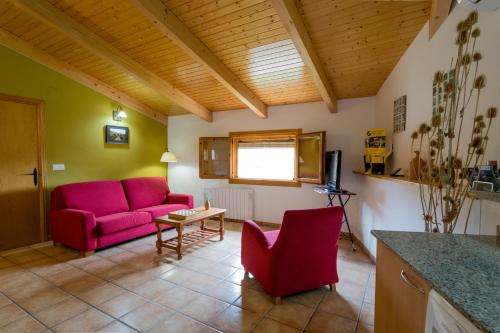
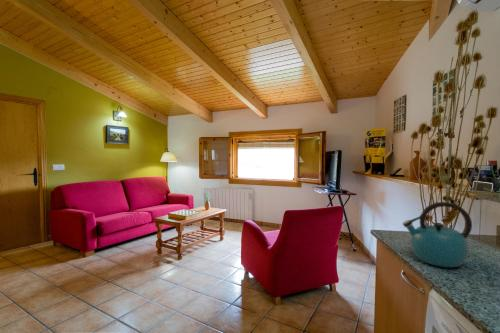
+ kettle [402,201,473,268]
